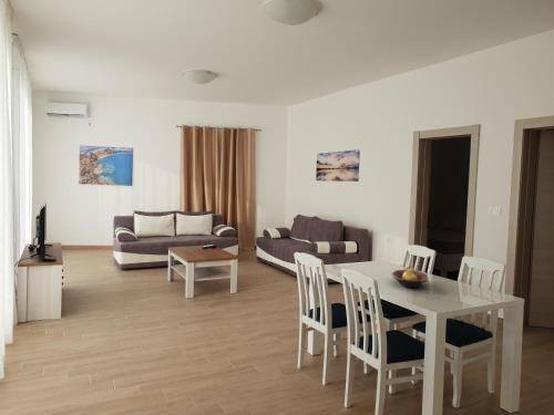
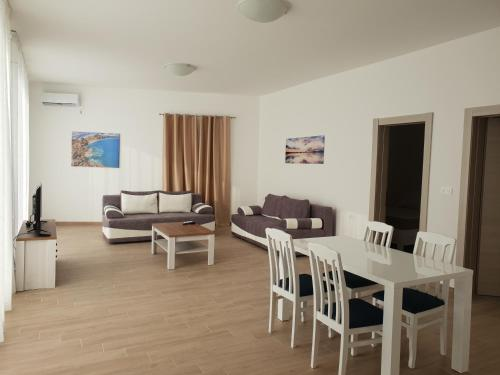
- fruit bowl [391,266,429,289]
